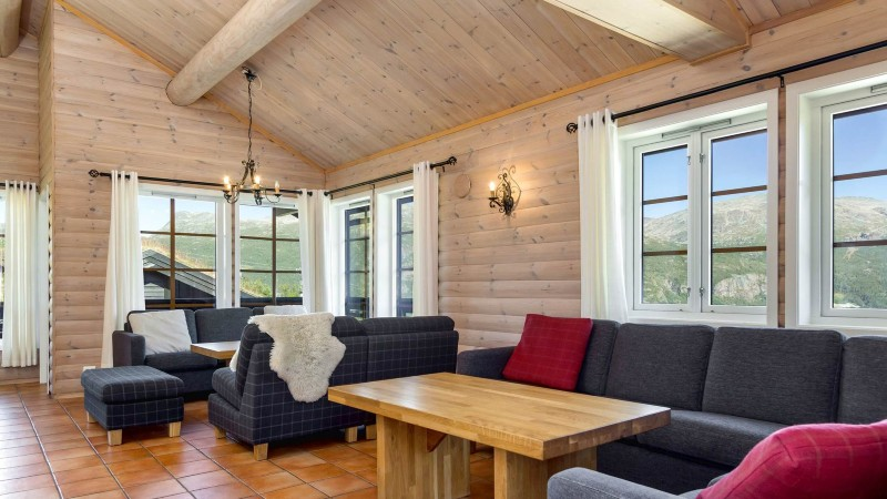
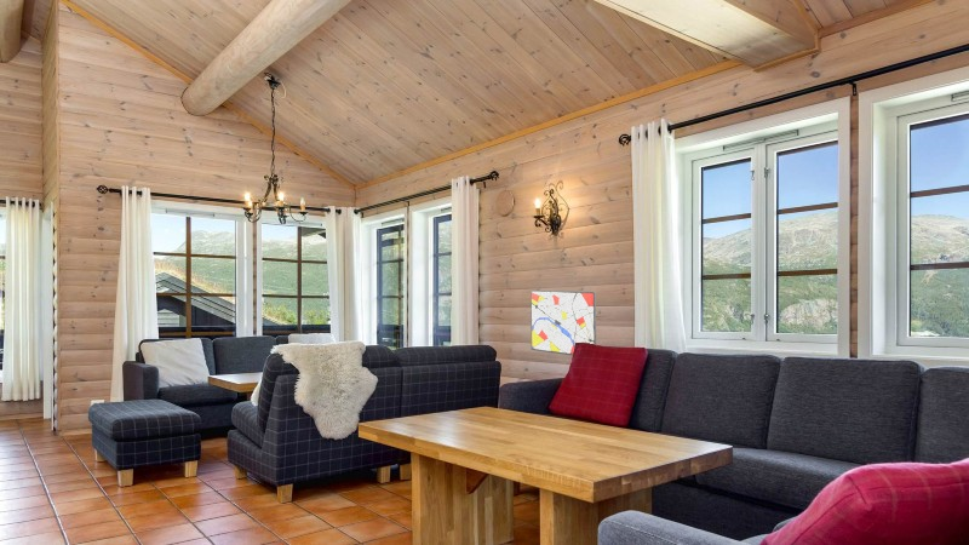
+ wall art [529,289,597,356]
